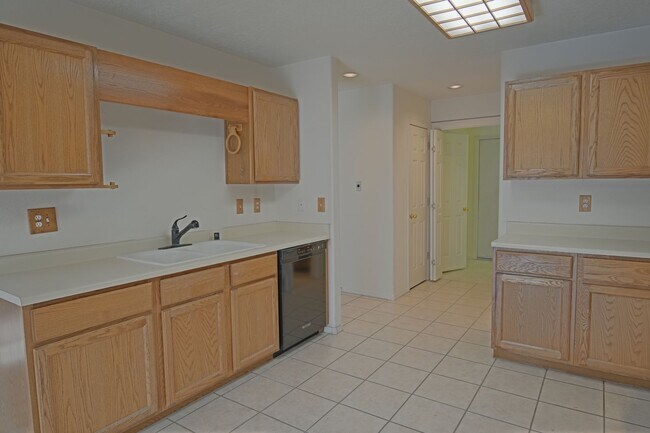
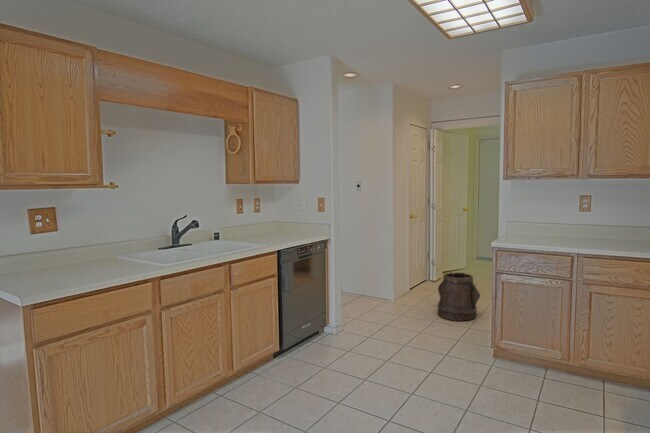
+ bucket [437,271,481,322]
